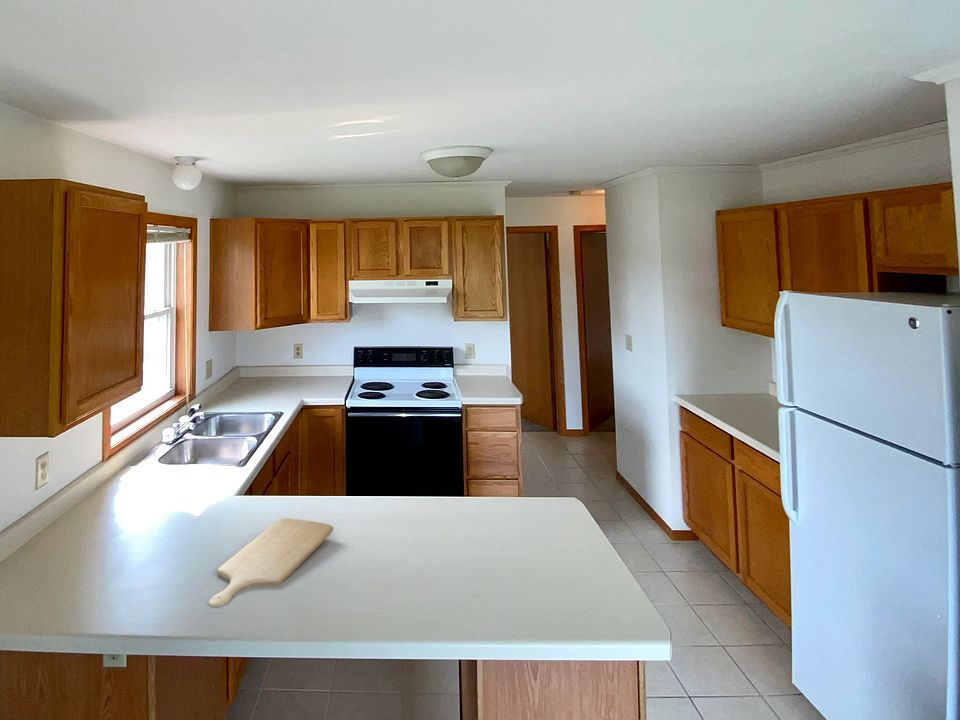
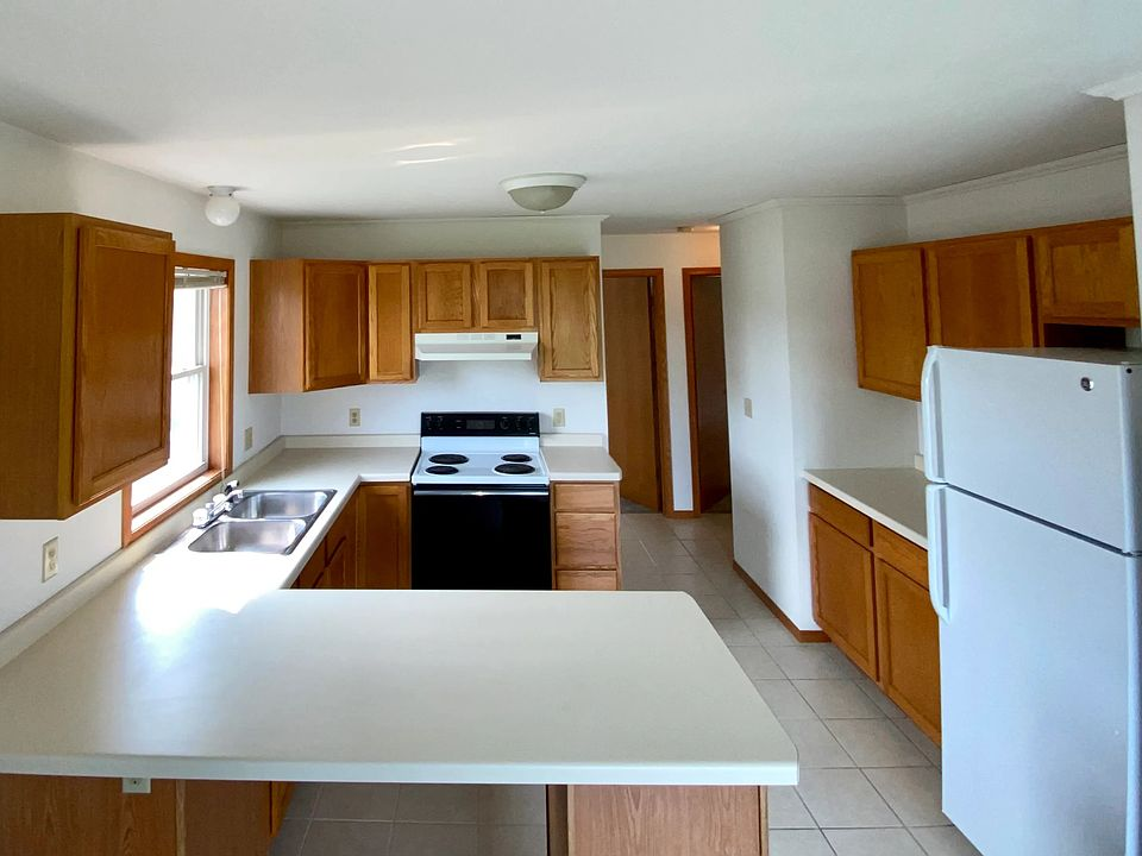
- chopping board [207,518,334,608]
